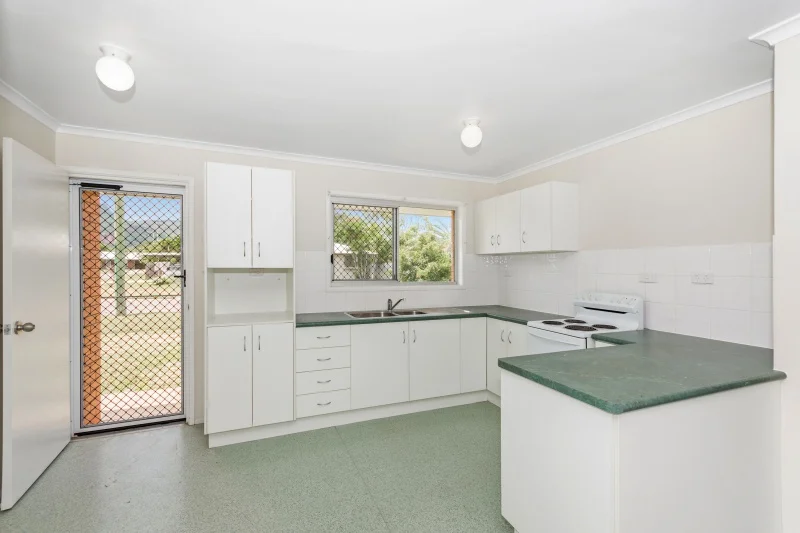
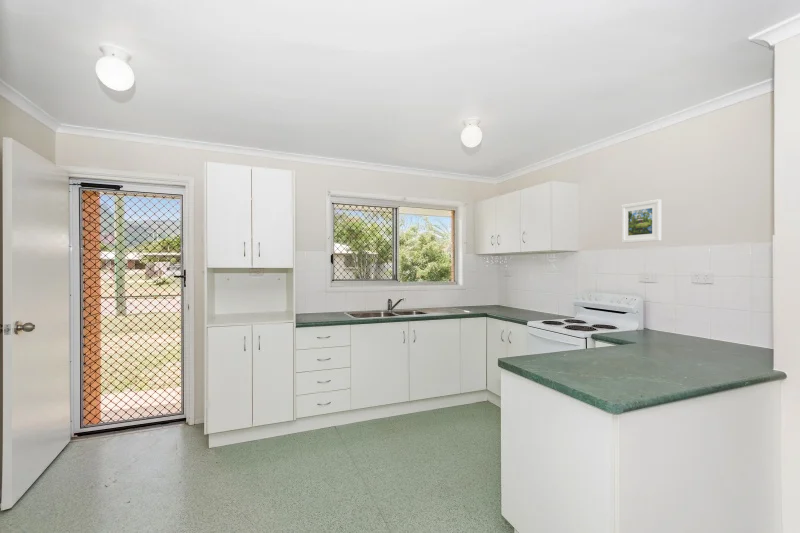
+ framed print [620,198,662,244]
